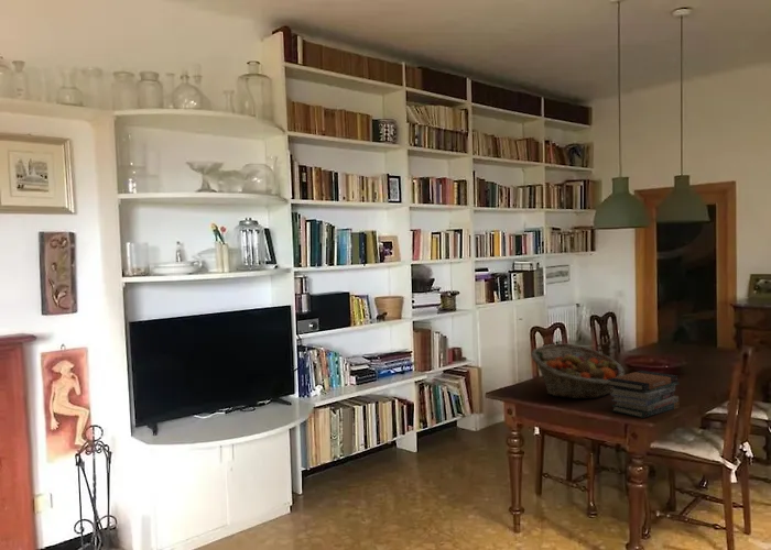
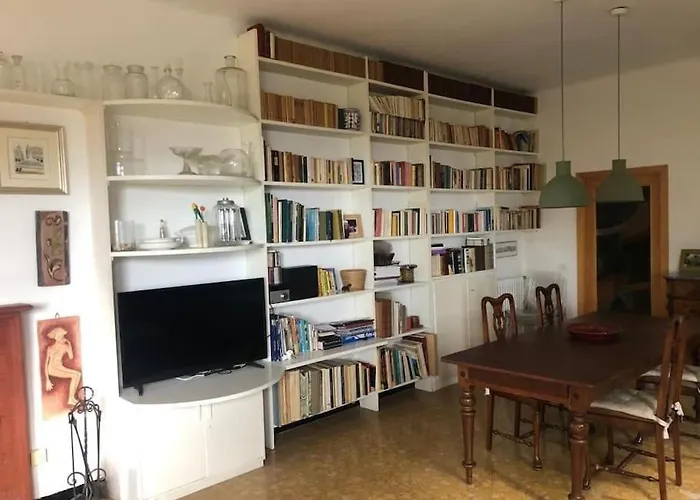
- fruit basket [530,342,626,399]
- book stack [607,370,681,419]
